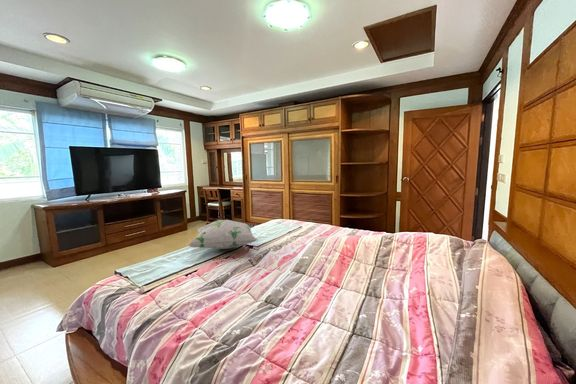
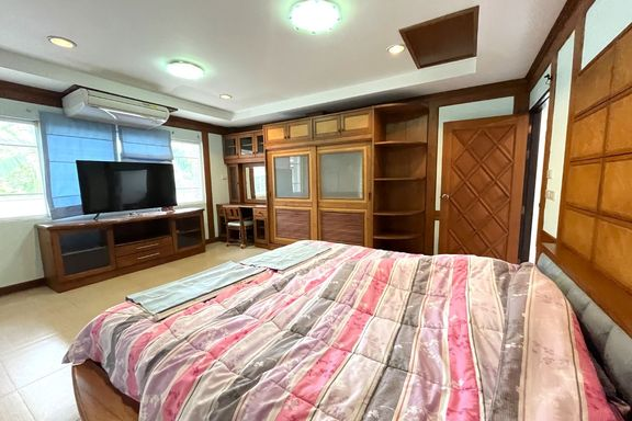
- decorative pillow [187,219,258,250]
